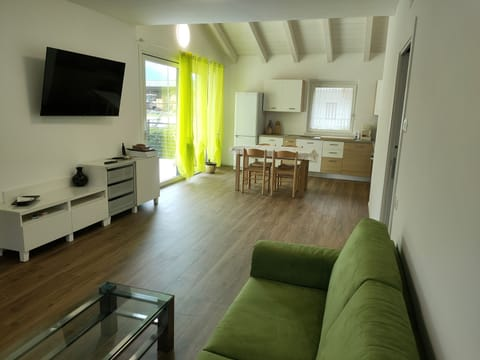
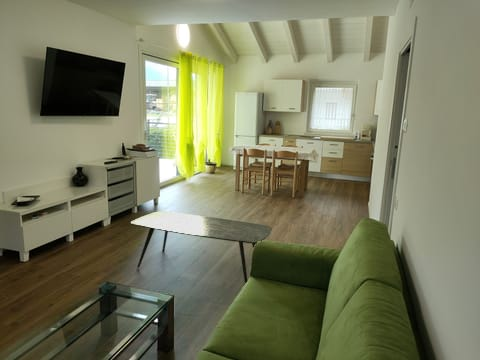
+ coffee table [130,210,273,284]
